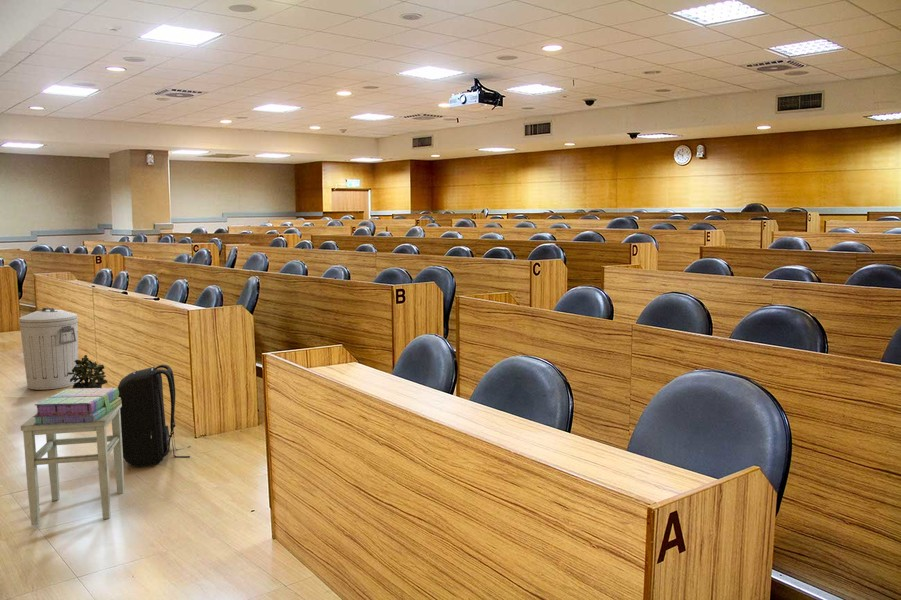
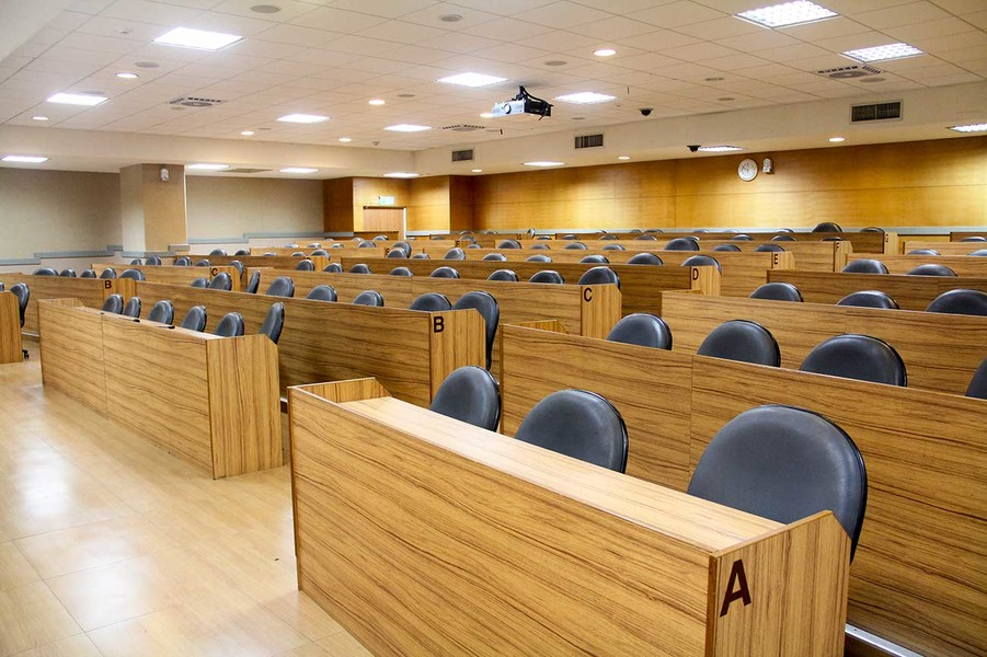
- trash can [18,307,80,391]
- stool [20,403,125,526]
- stack of books [32,387,121,425]
- potted plant [67,354,109,389]
- backpack [117,364,192,468]
